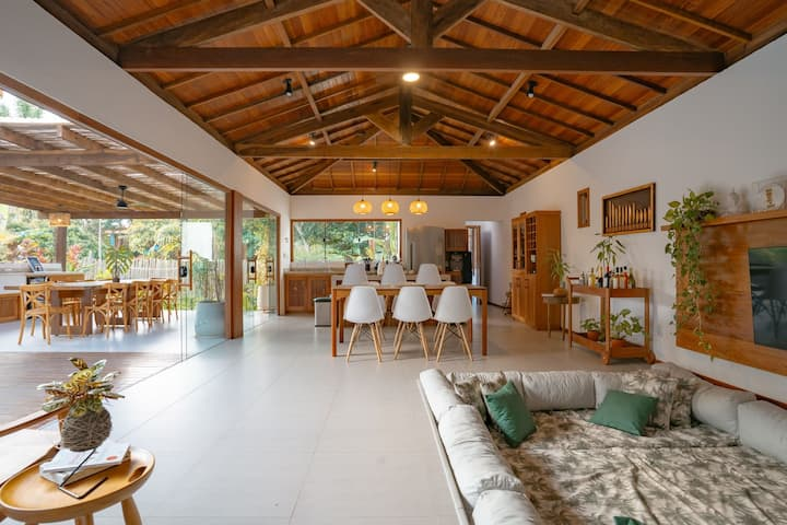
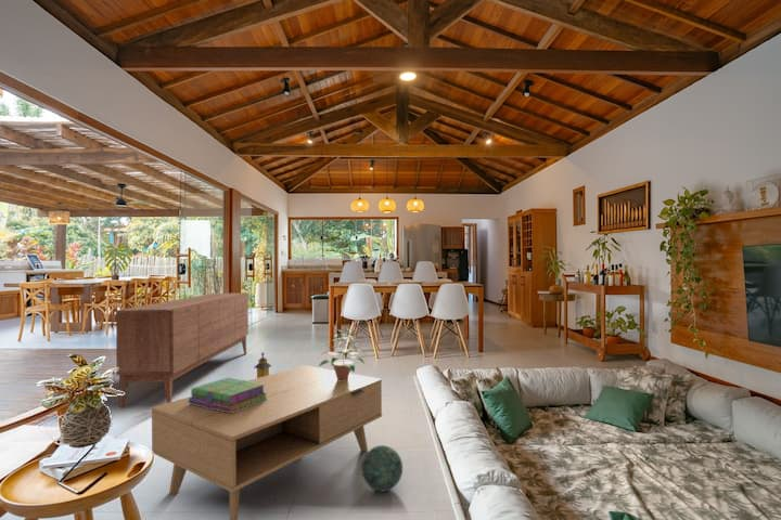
+ sideboard [115,291,249,408]
+ stack of books [189,377,268,413]
+ lantern [253,351,272,378]
+ coffee table [151,364,383,520]
+ potted plant [317,327,367,381]
+ ball [360,444,404,493]
